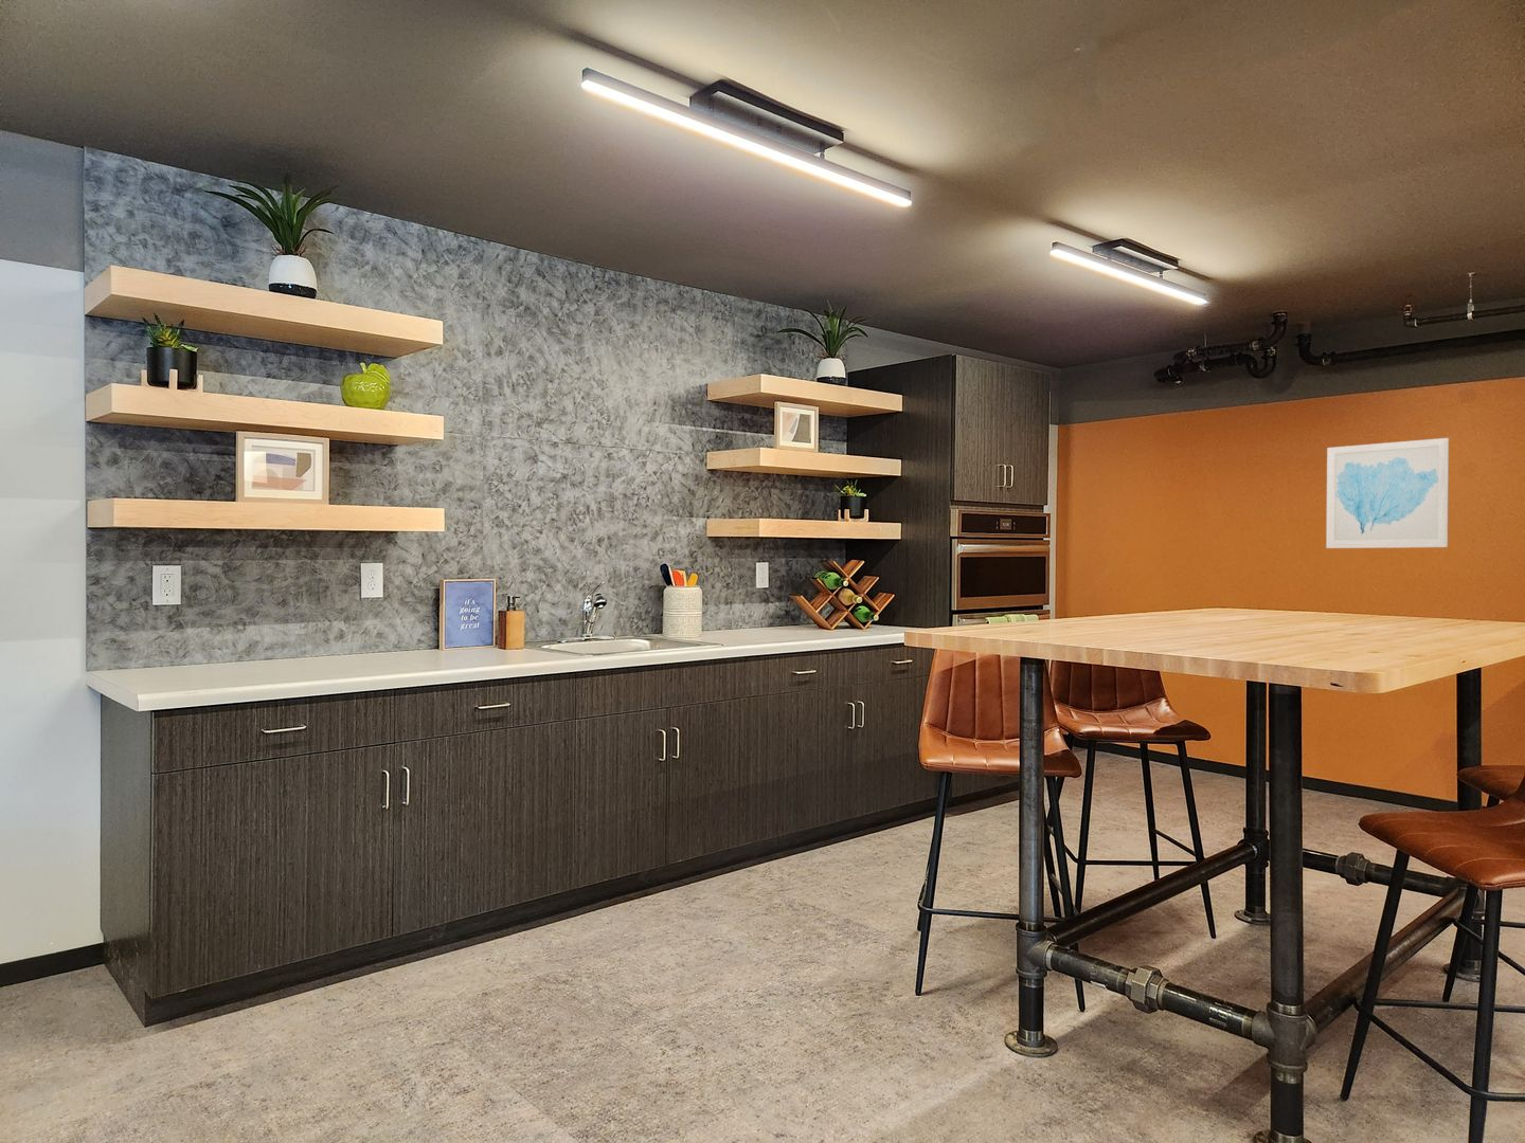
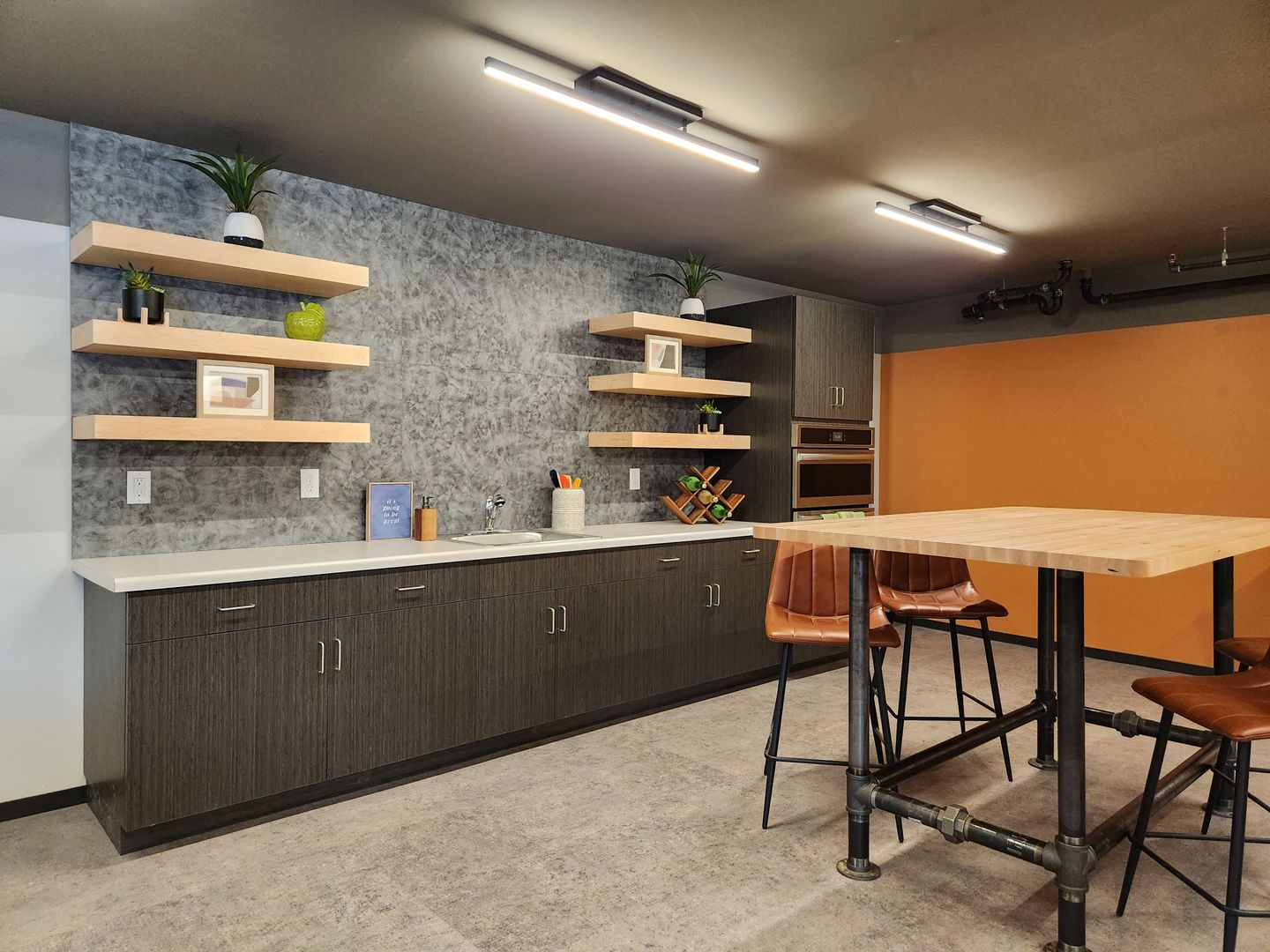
- wall art [1324,437,1449,549]
